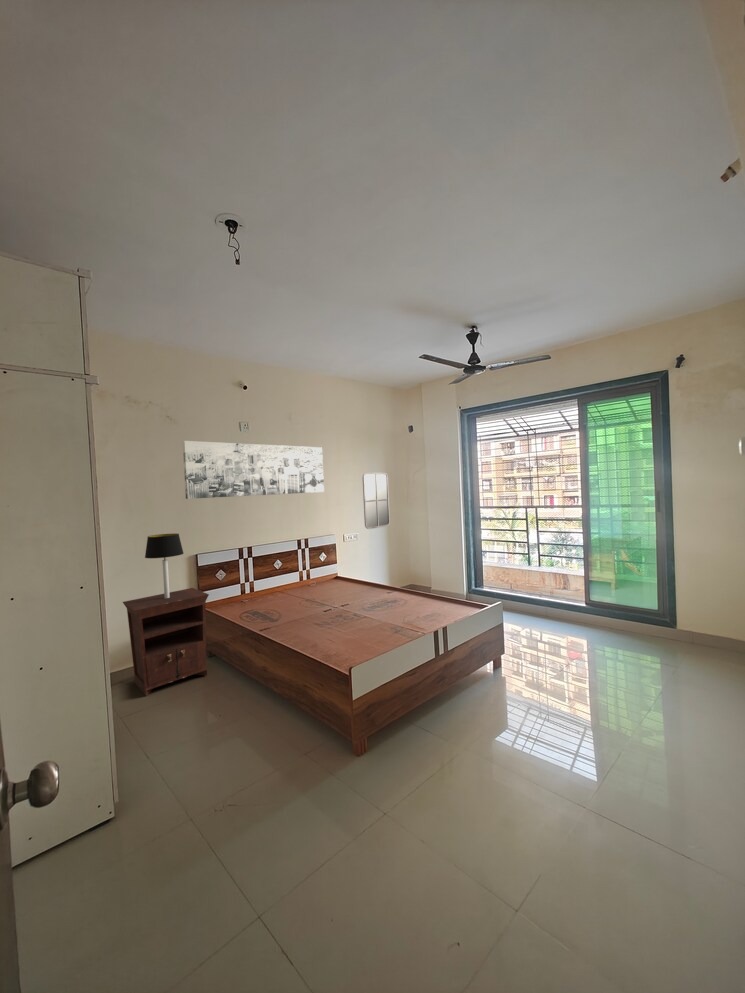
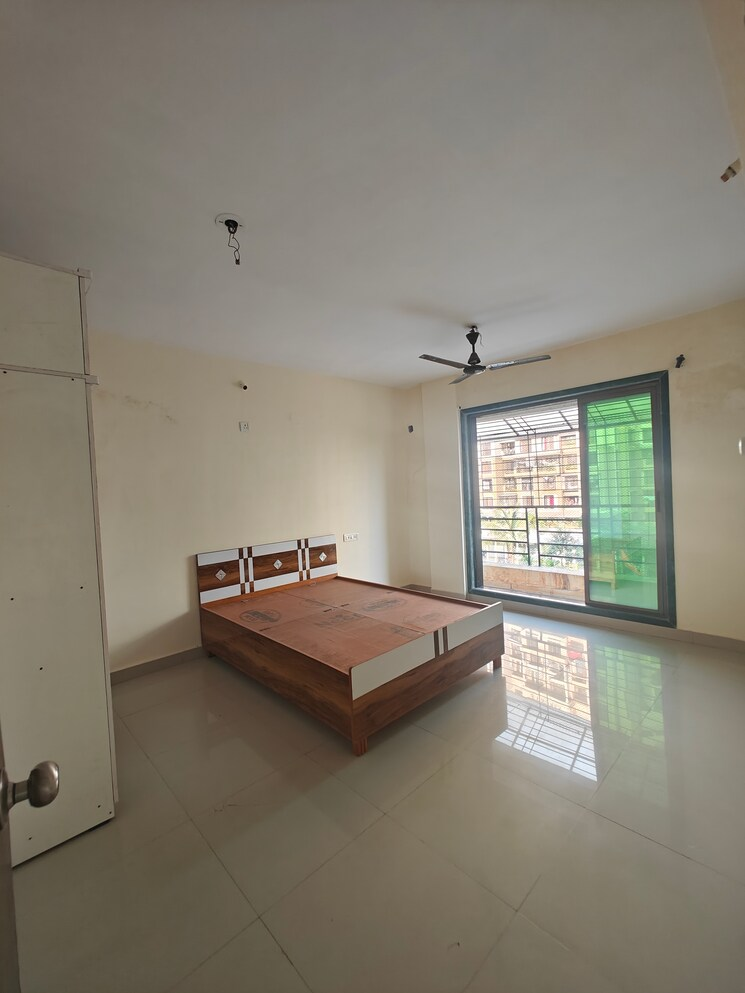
- wall art [182,440,325,500]
- home mirror [362,472,391,530]
- table lamp [144,533,185,598]
- nightstand [122,587,210,697]
